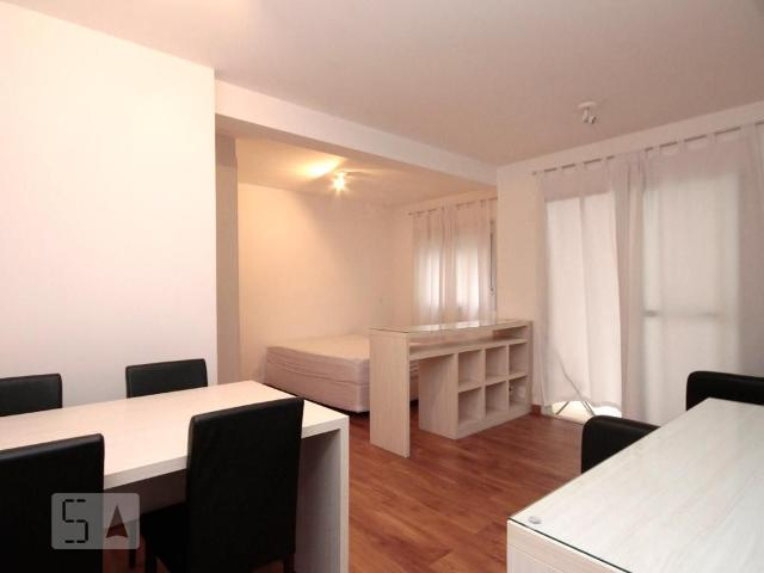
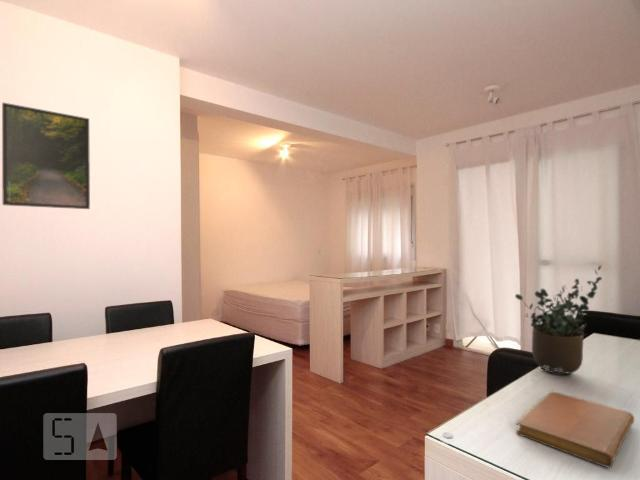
+ potted plant [514,264,603,377]
+ notebook [515,390,635,469]
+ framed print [1,102,91,210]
